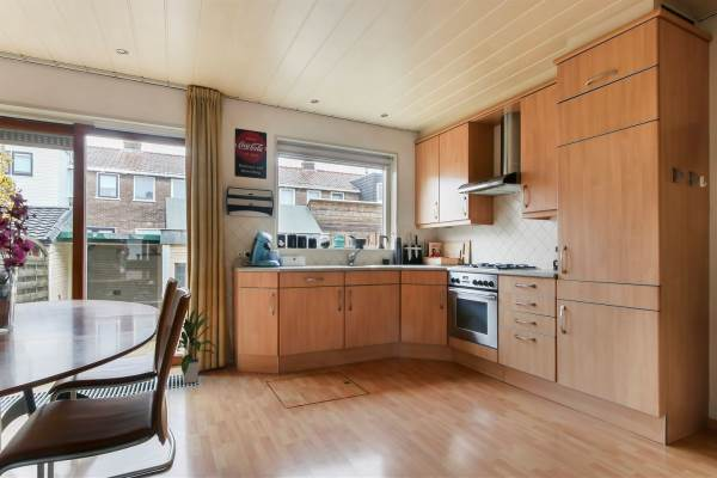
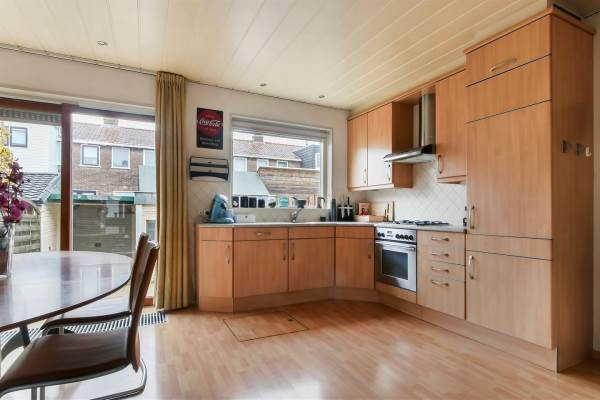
- indoor plant [176,305,217,385]
